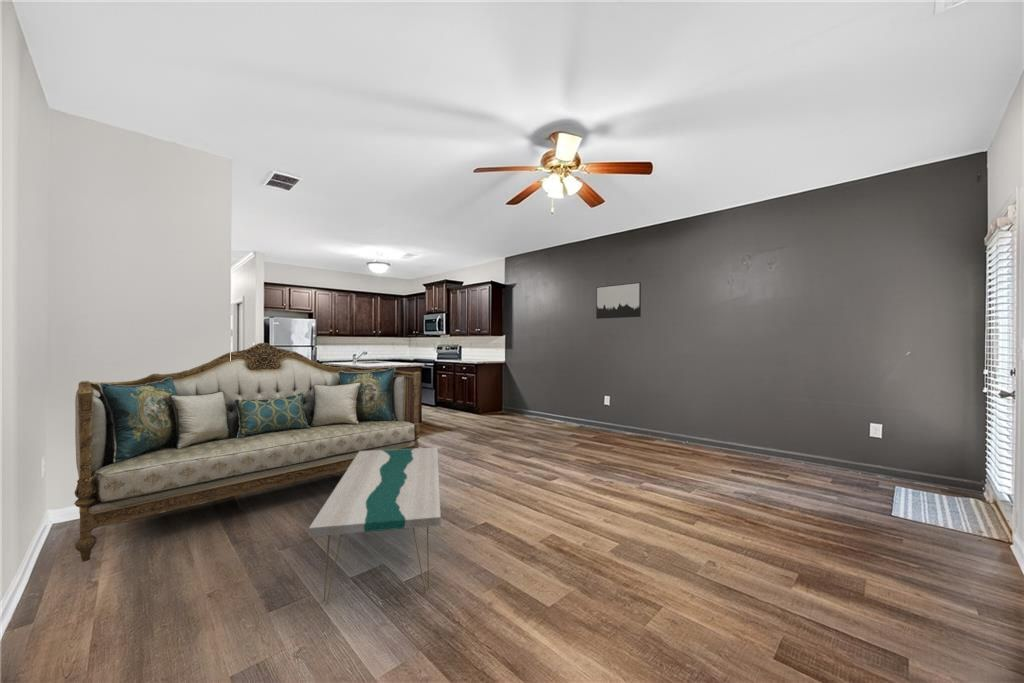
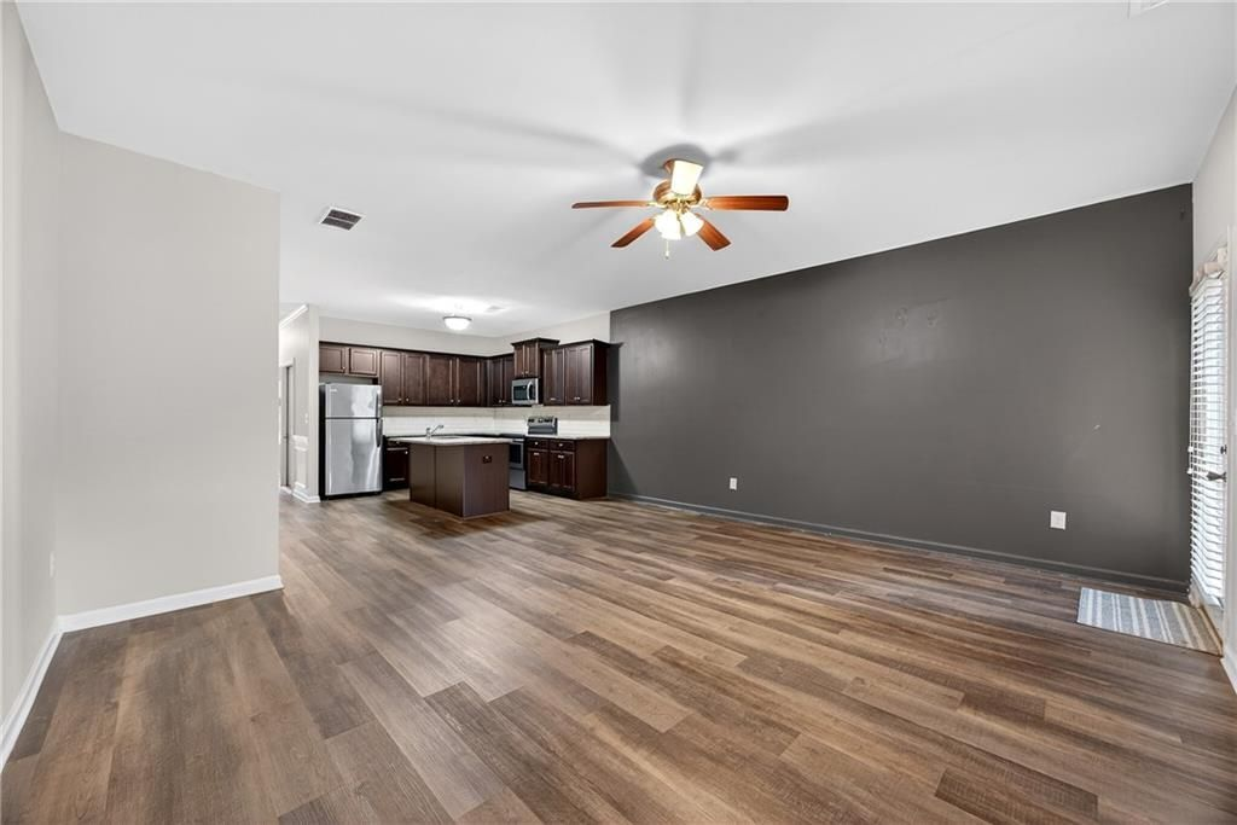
- wall art [595,281,642,320]
- coffee table [308,447,442,605]
- sofa [73,342,422,563]
